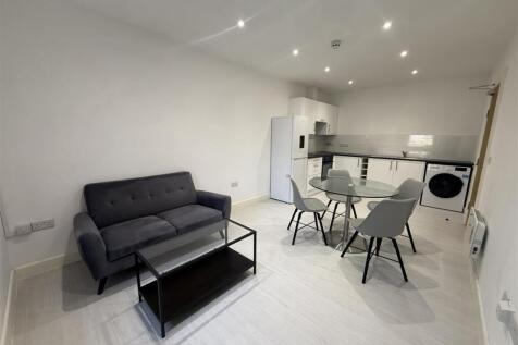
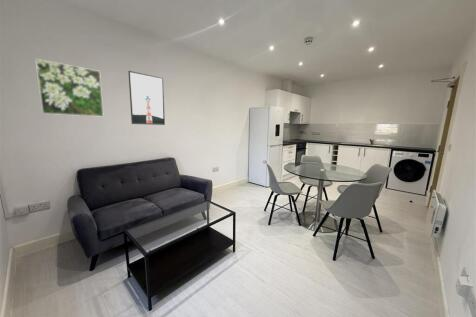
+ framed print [127,70,166,126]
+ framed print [34,58,105,118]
